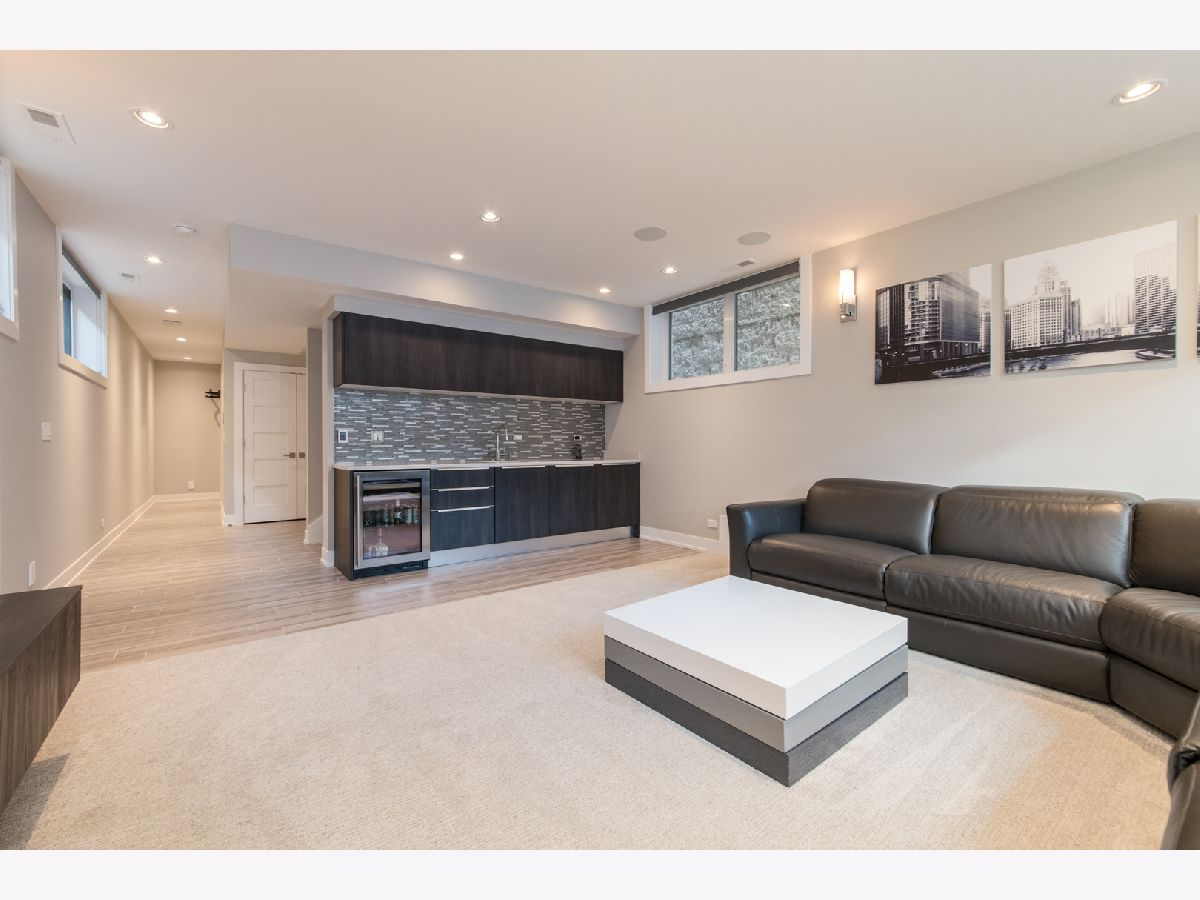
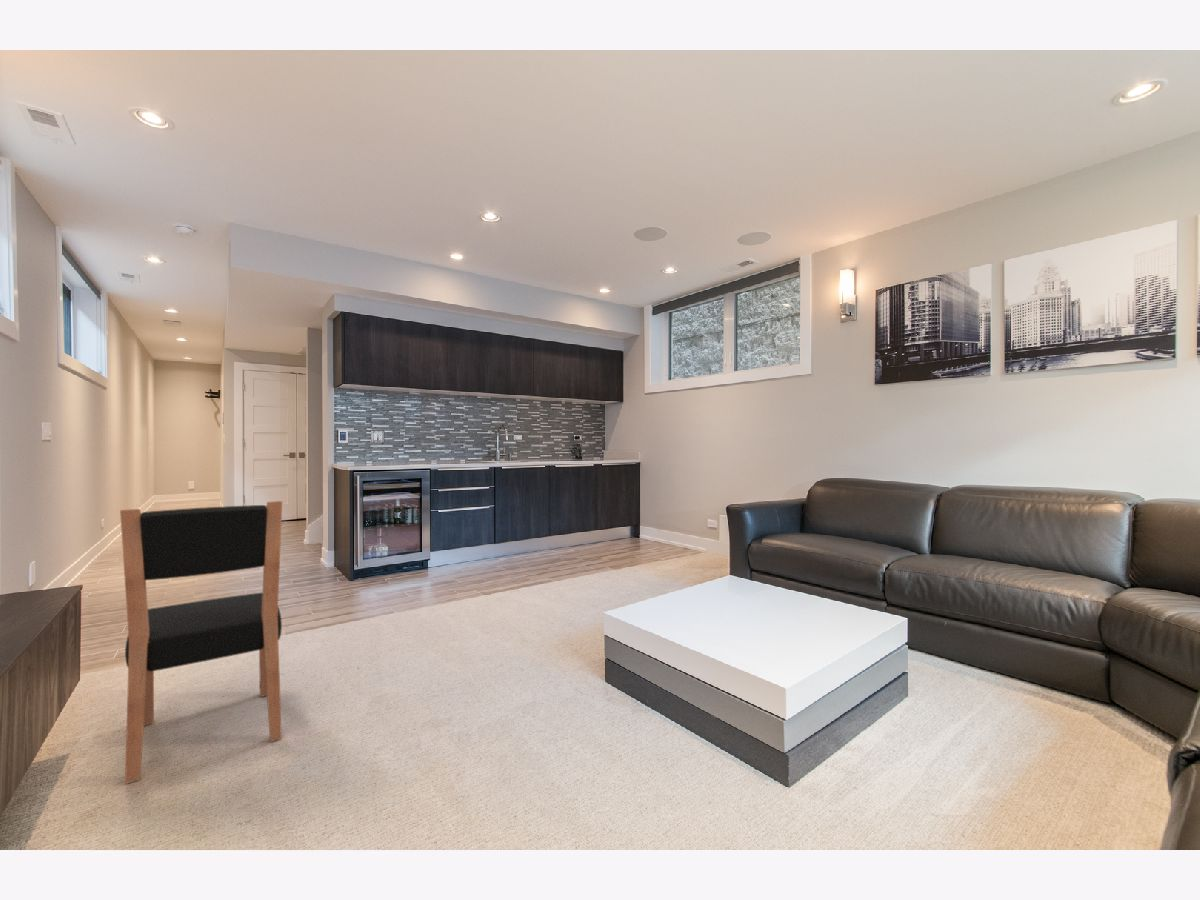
+ dining chair [119,500,283,785]
